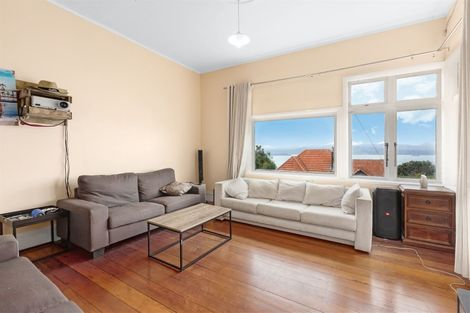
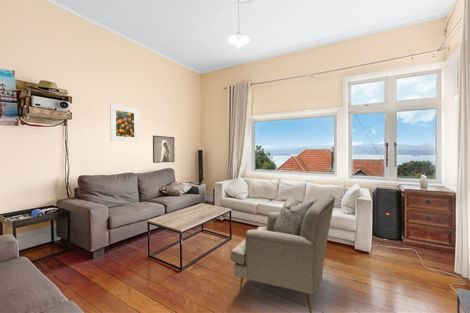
+ armchair [230,193,336,313]
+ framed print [109,103,140,143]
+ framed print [152,134,175,164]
